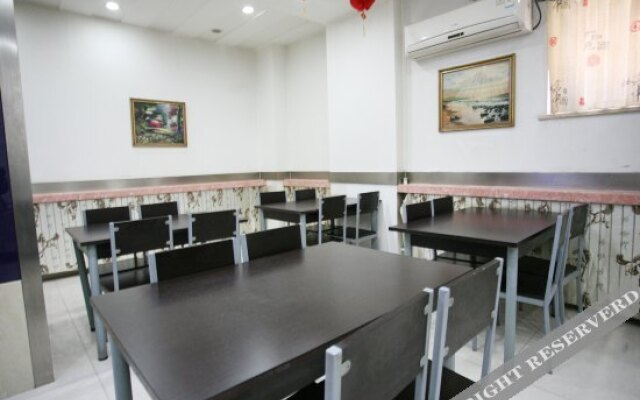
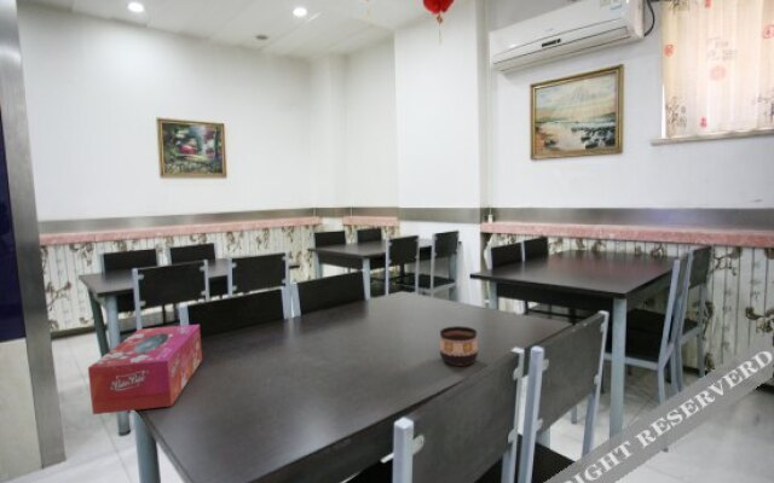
+ cup [439,325,479,366]
+ tissue box [87,324,203,415]
